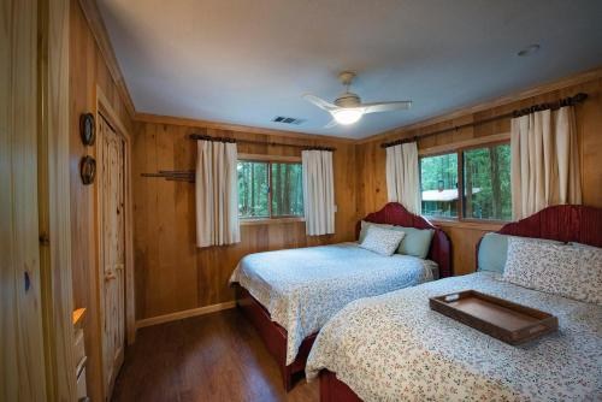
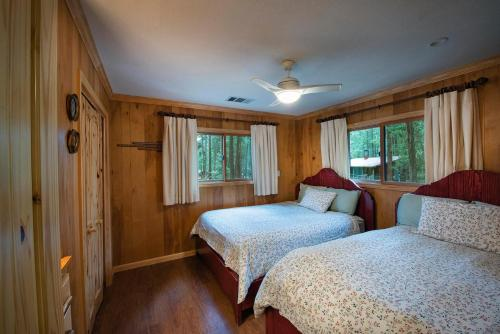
- serving tray [427,288,560,347]
